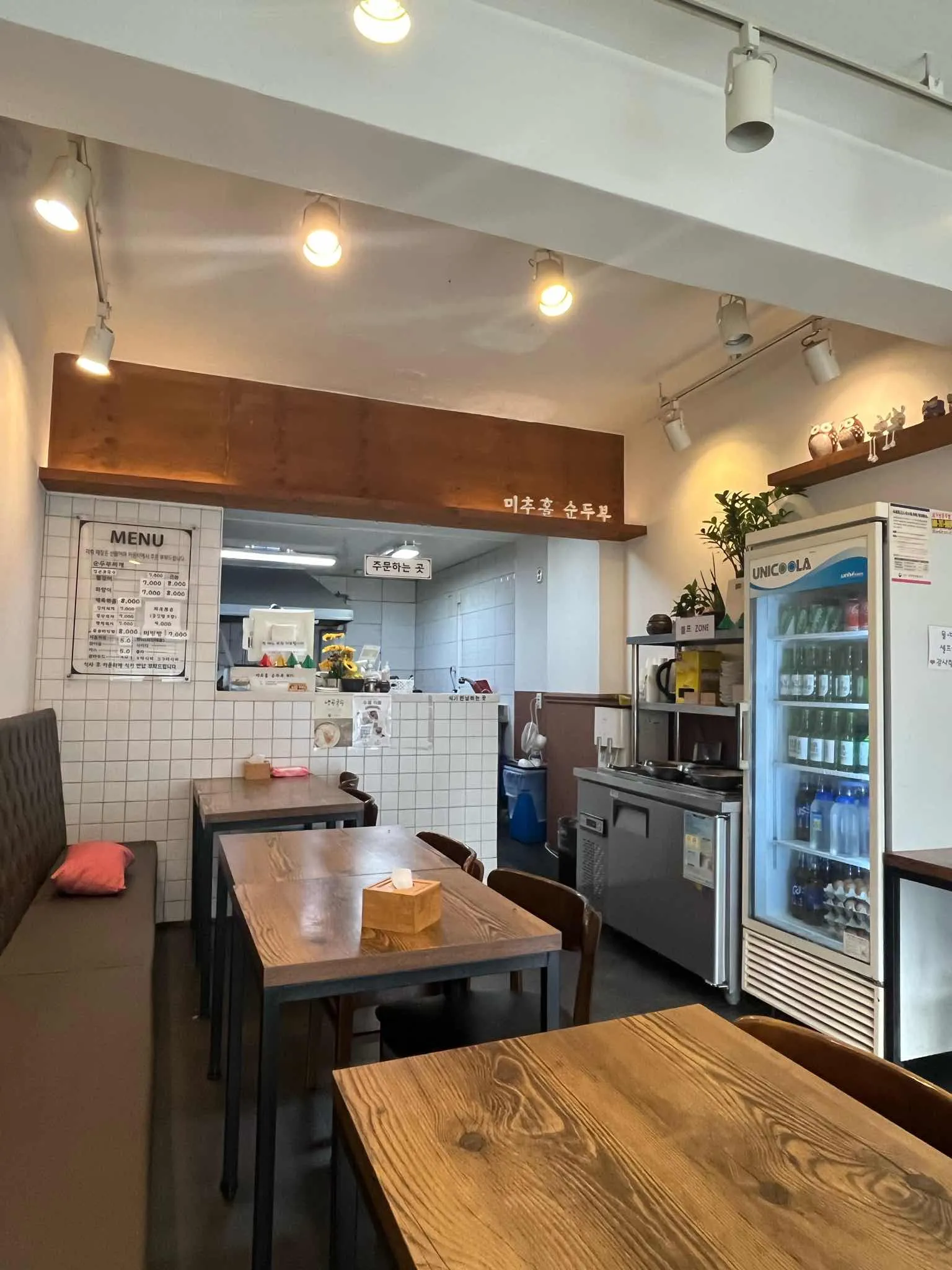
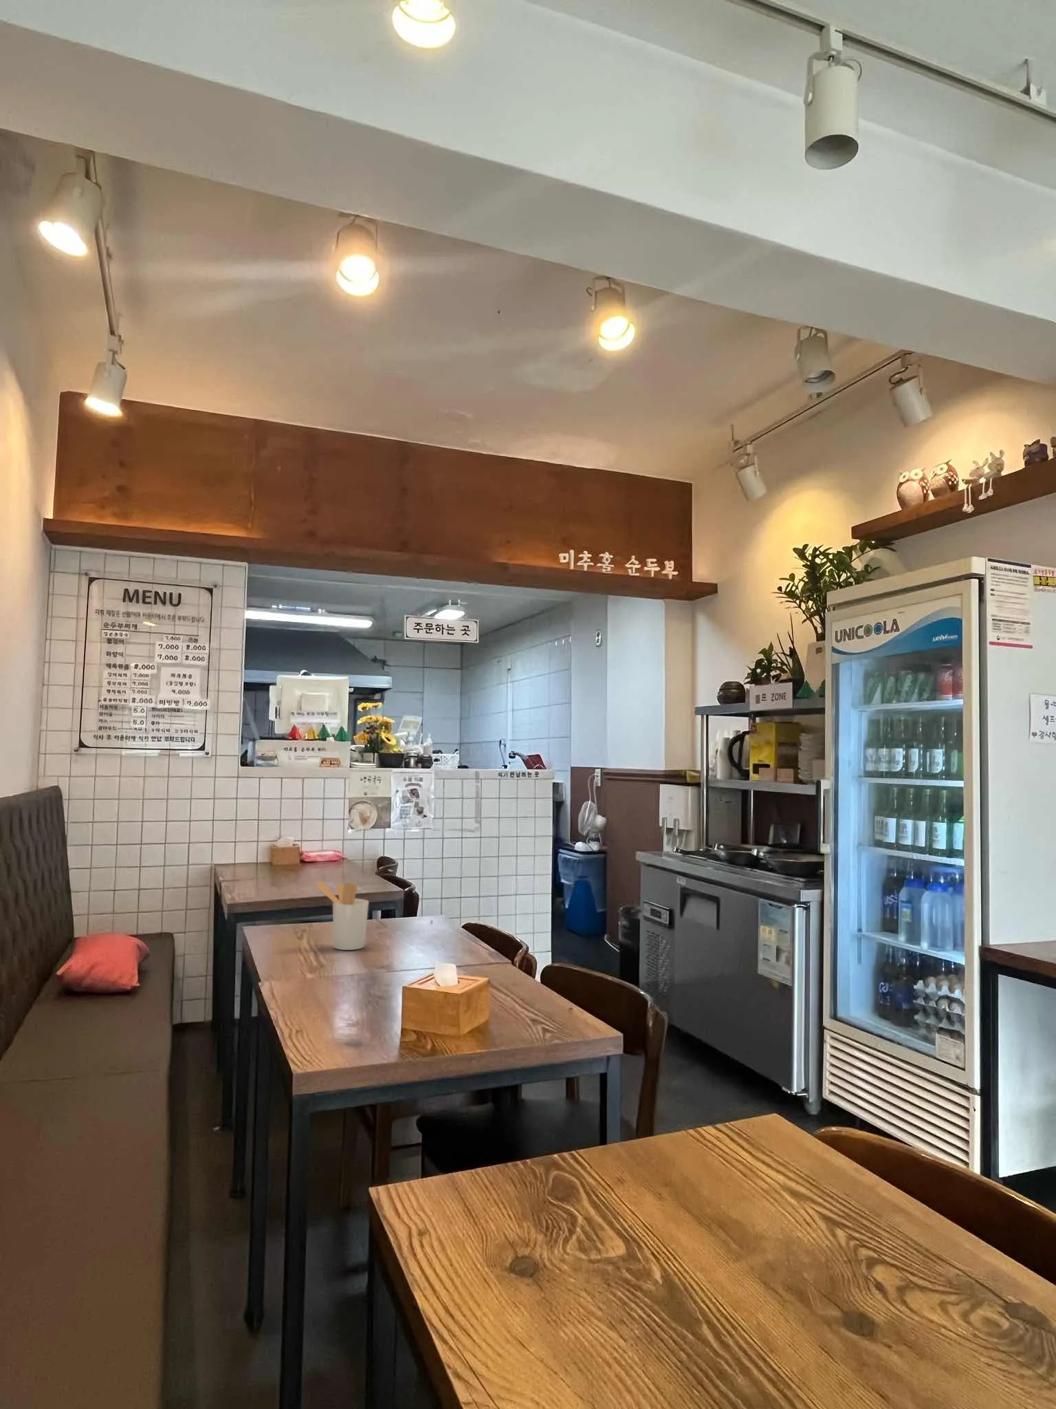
+ utensil holder [314,881,369,951]
